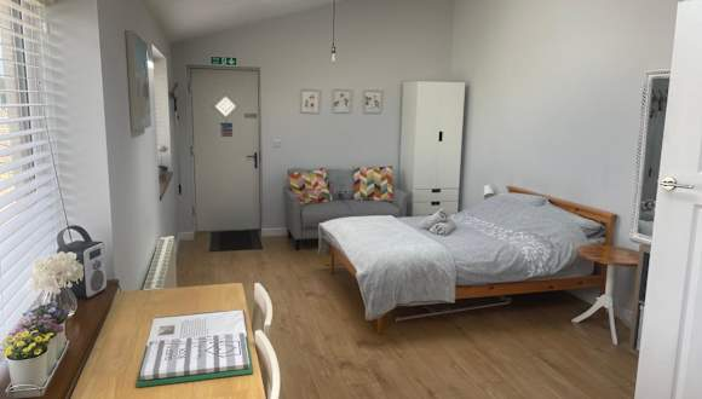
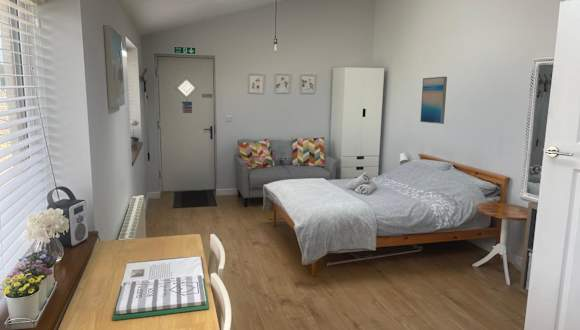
+ wall art [419,76,448,125]
